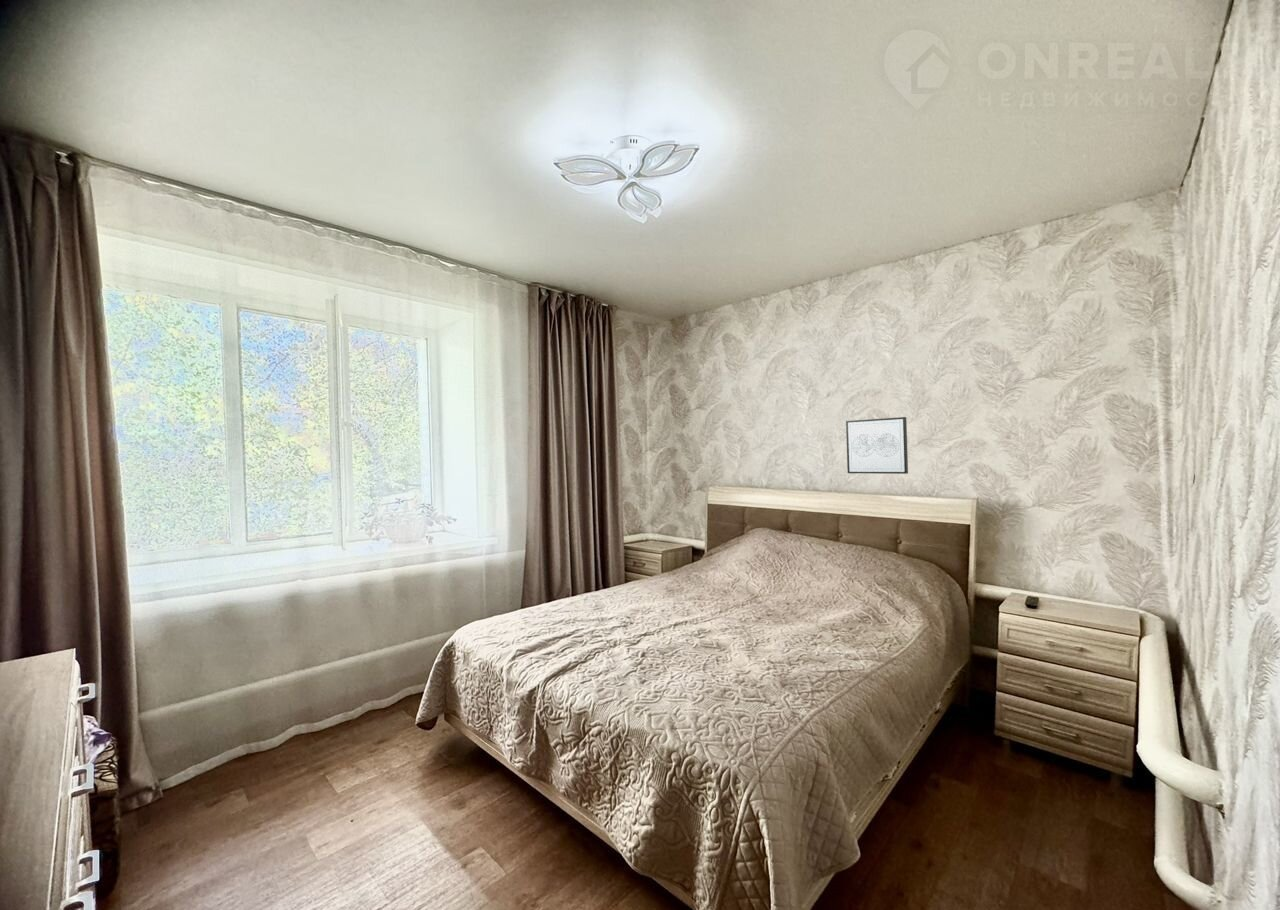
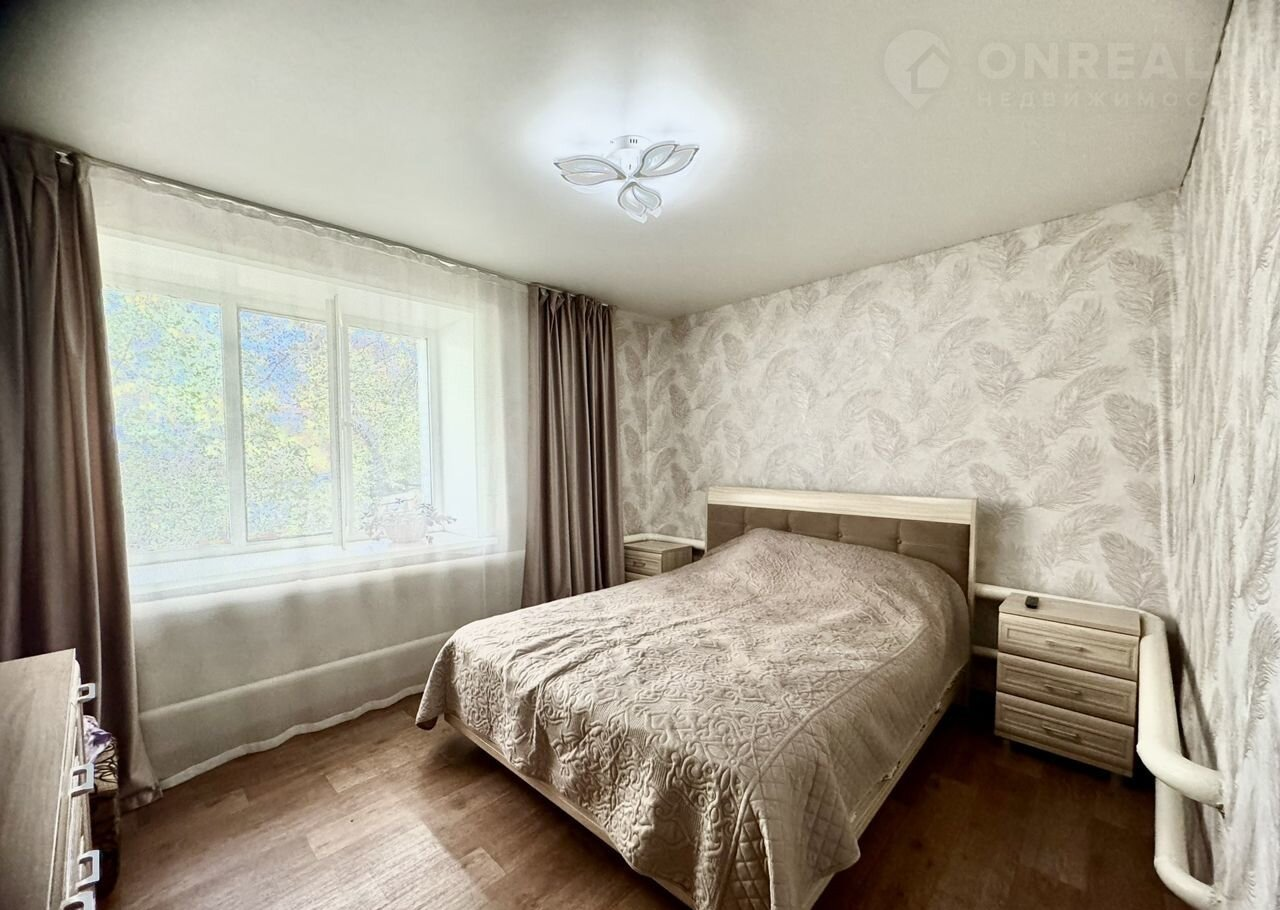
- wall art [845,416,909,475]
